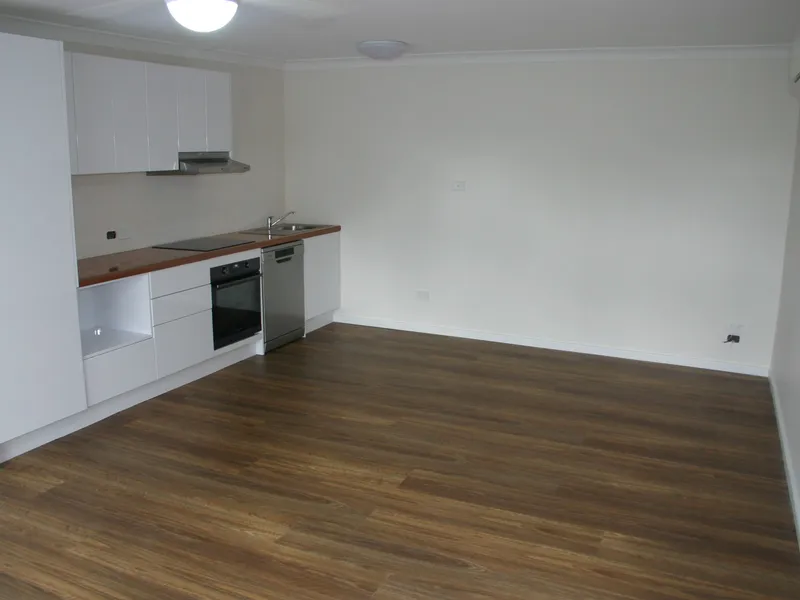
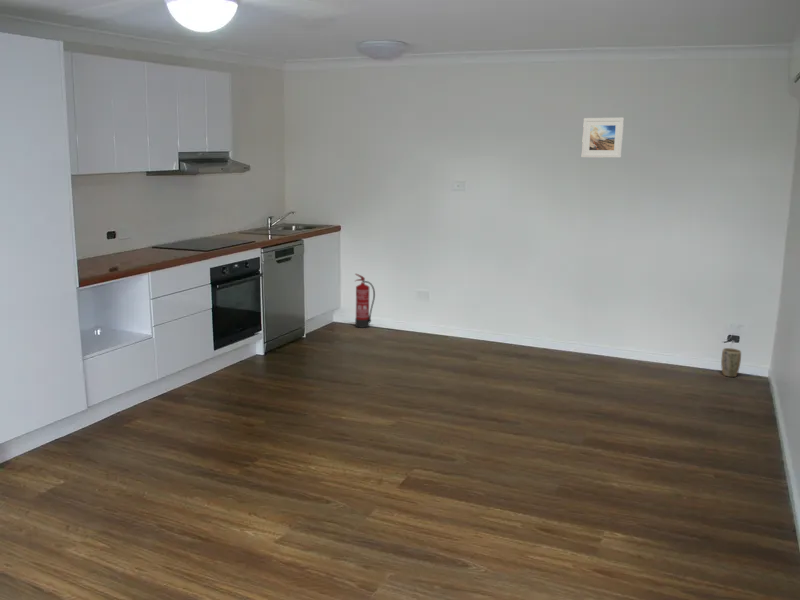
+ fire extinguisher [354,273,376,329]
+ plant pot [720,347,742,378]
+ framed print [581,117,625,159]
